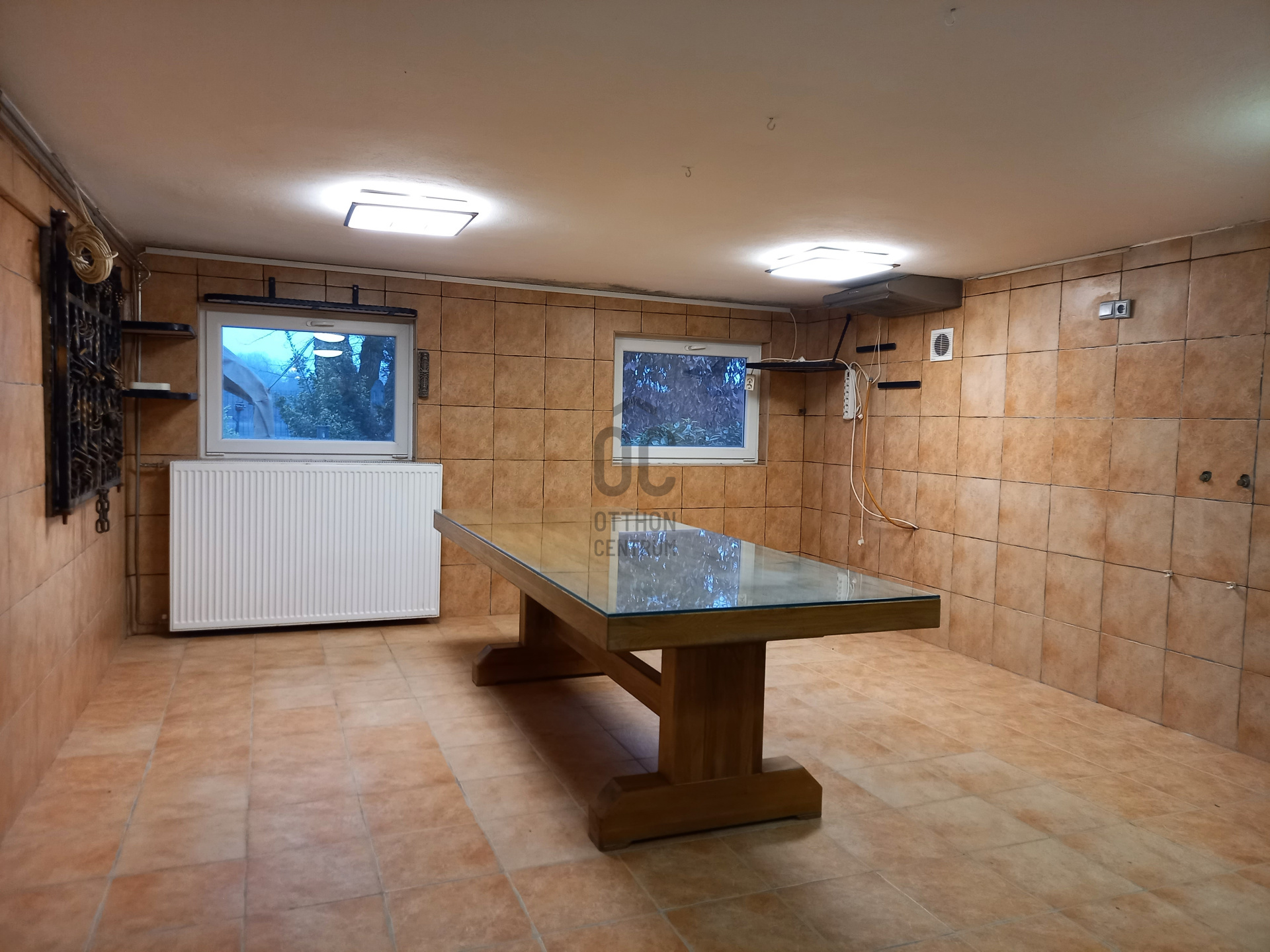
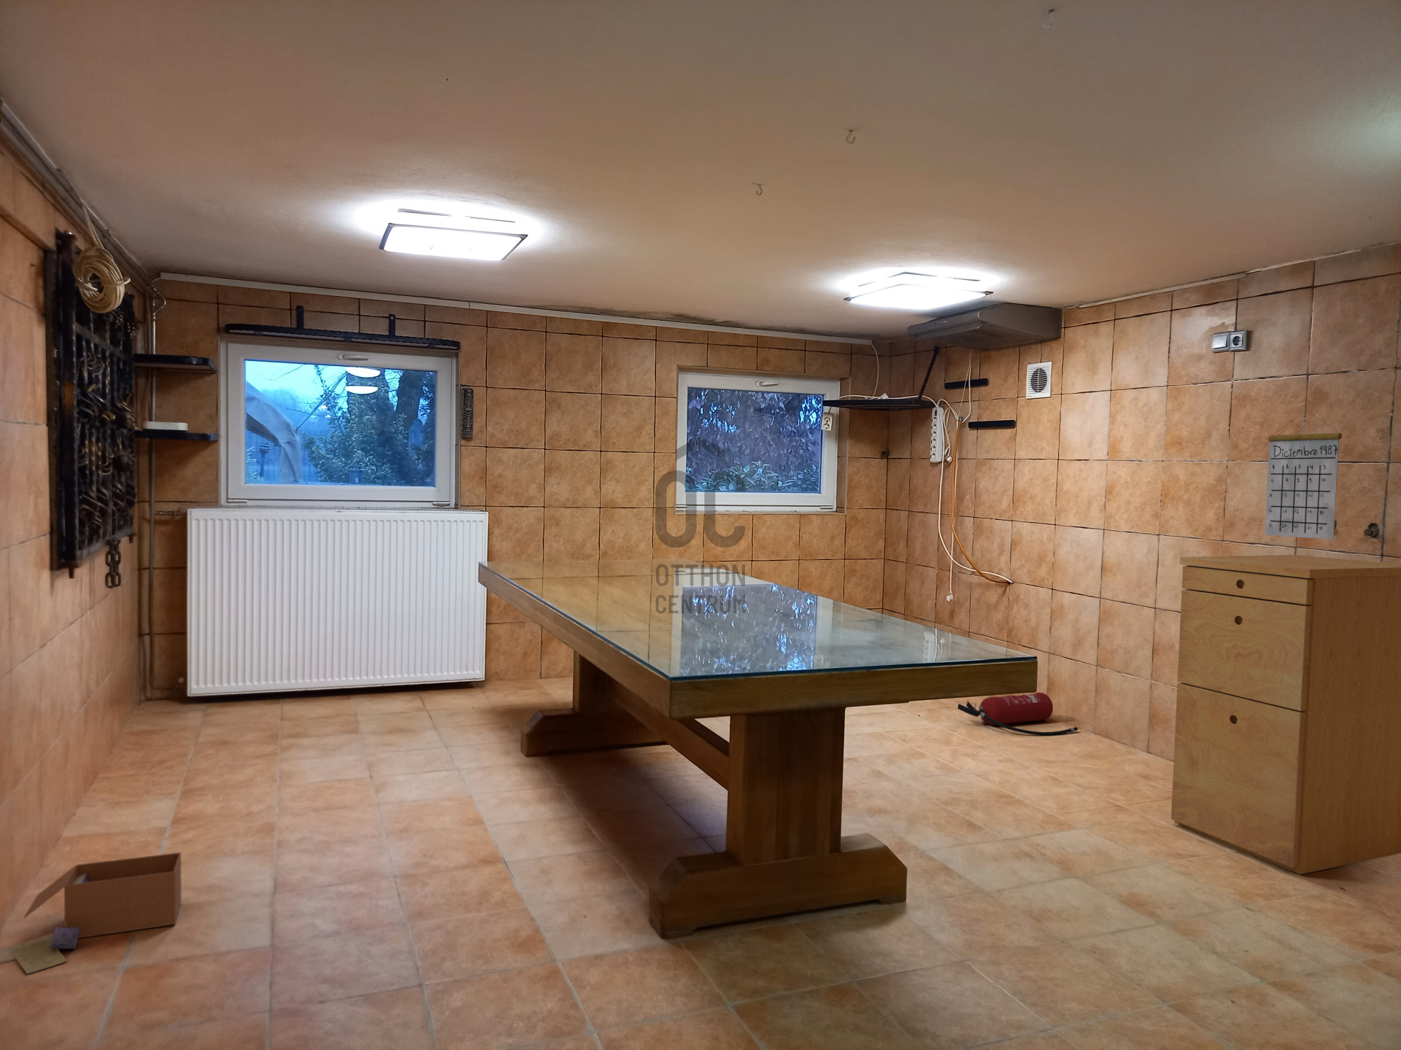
+ calendar [1264,410,1343,540]
+ fire extinguisher [958,692,1079,736]
+ cardboard box [0,851,182,975]
+ filing cabinet [1170,554,1401,875]
